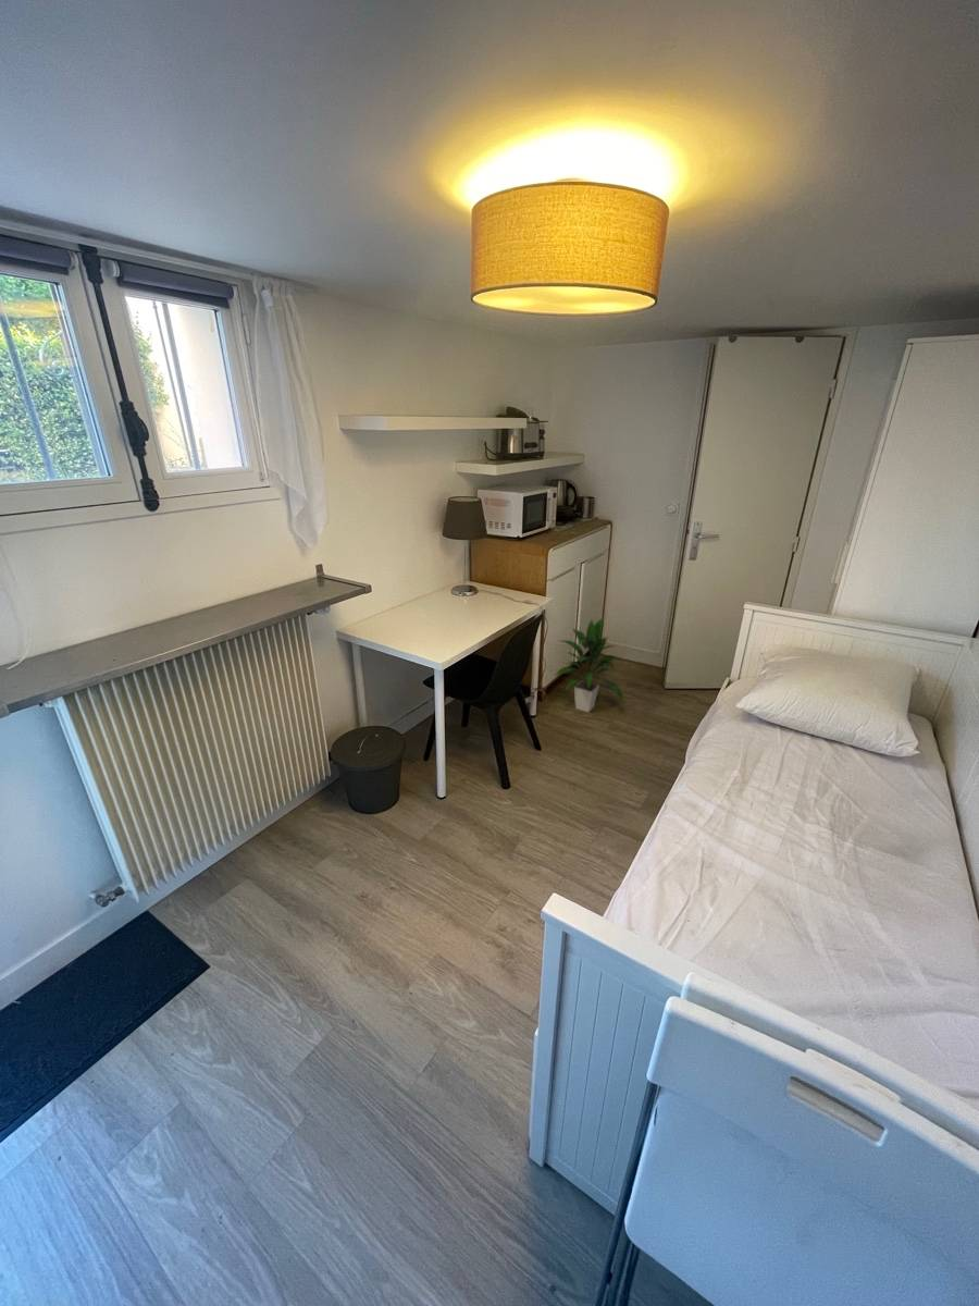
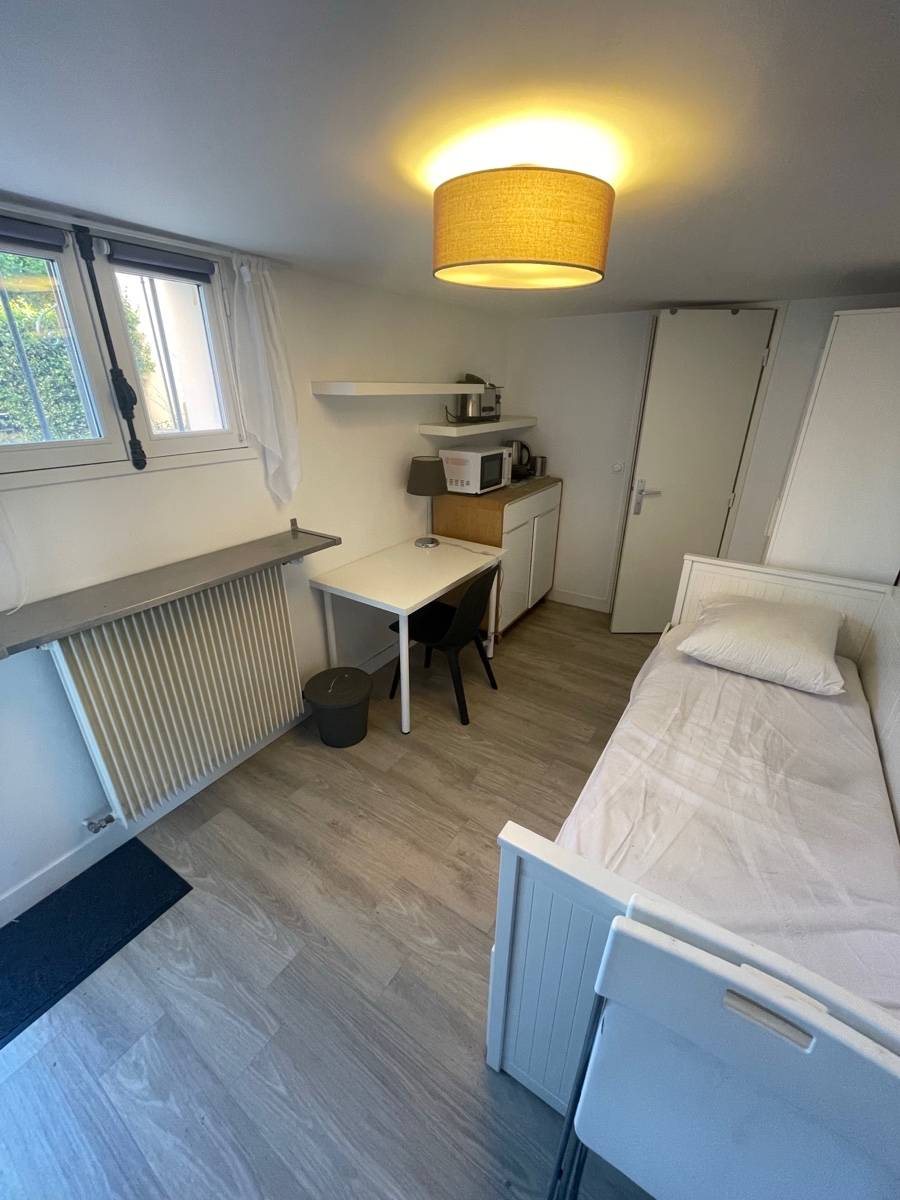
- indoor plant [553,616,625,714]
